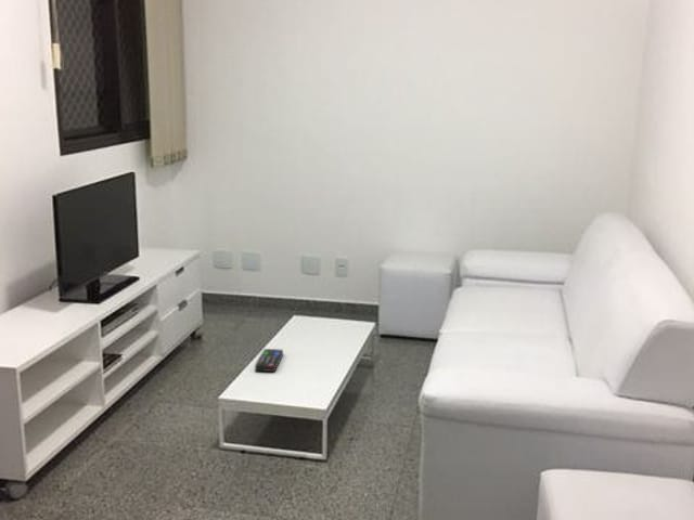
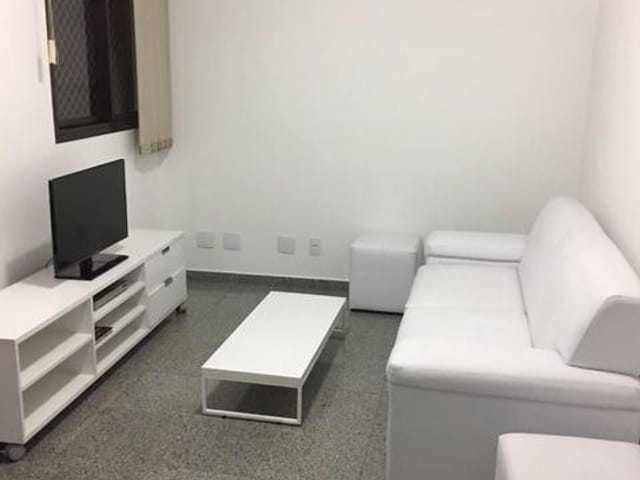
- remote control [254,348,284,373]
